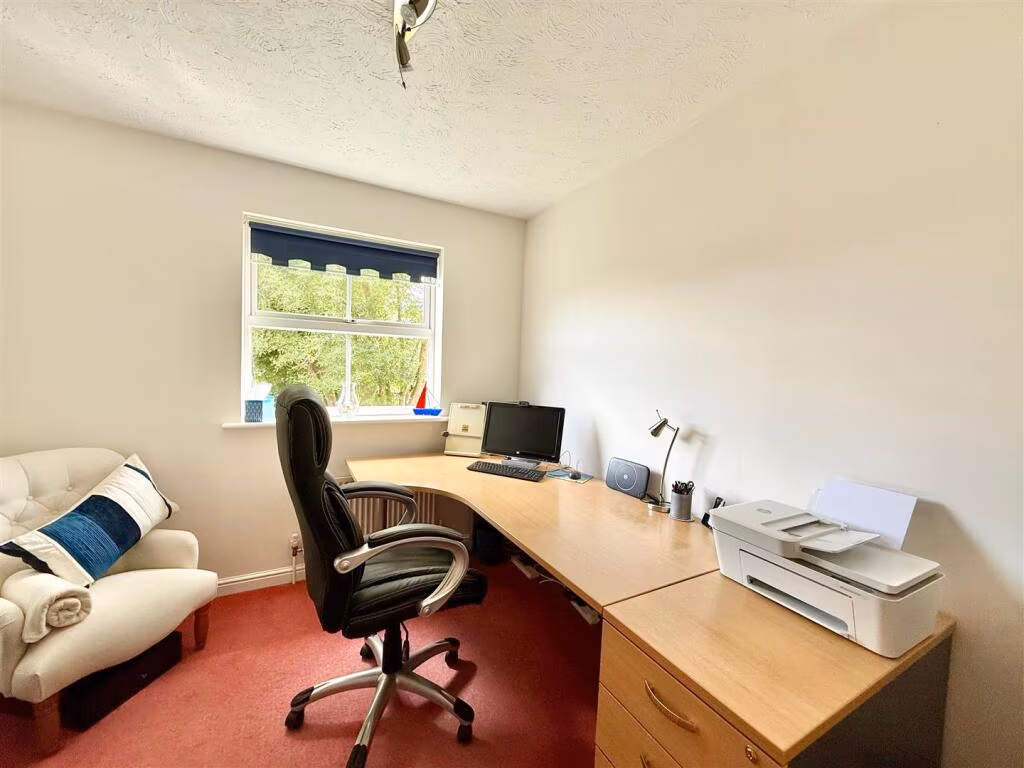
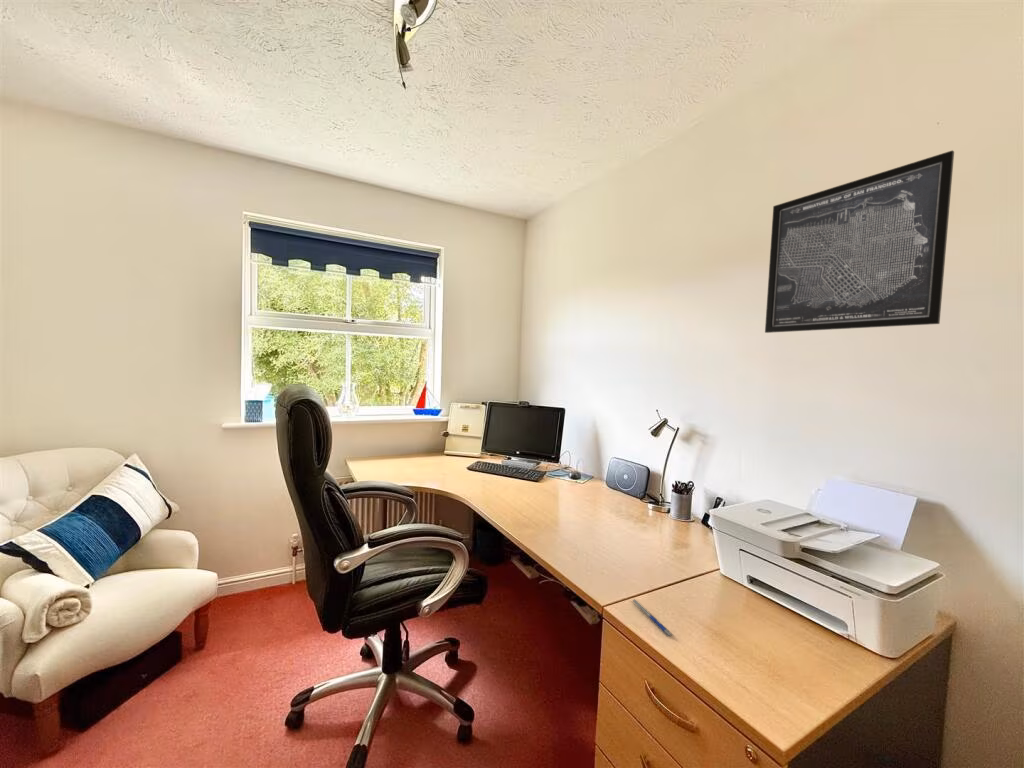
+ wall art [764,149,955,334]
+ pen [632,598,674,637]
